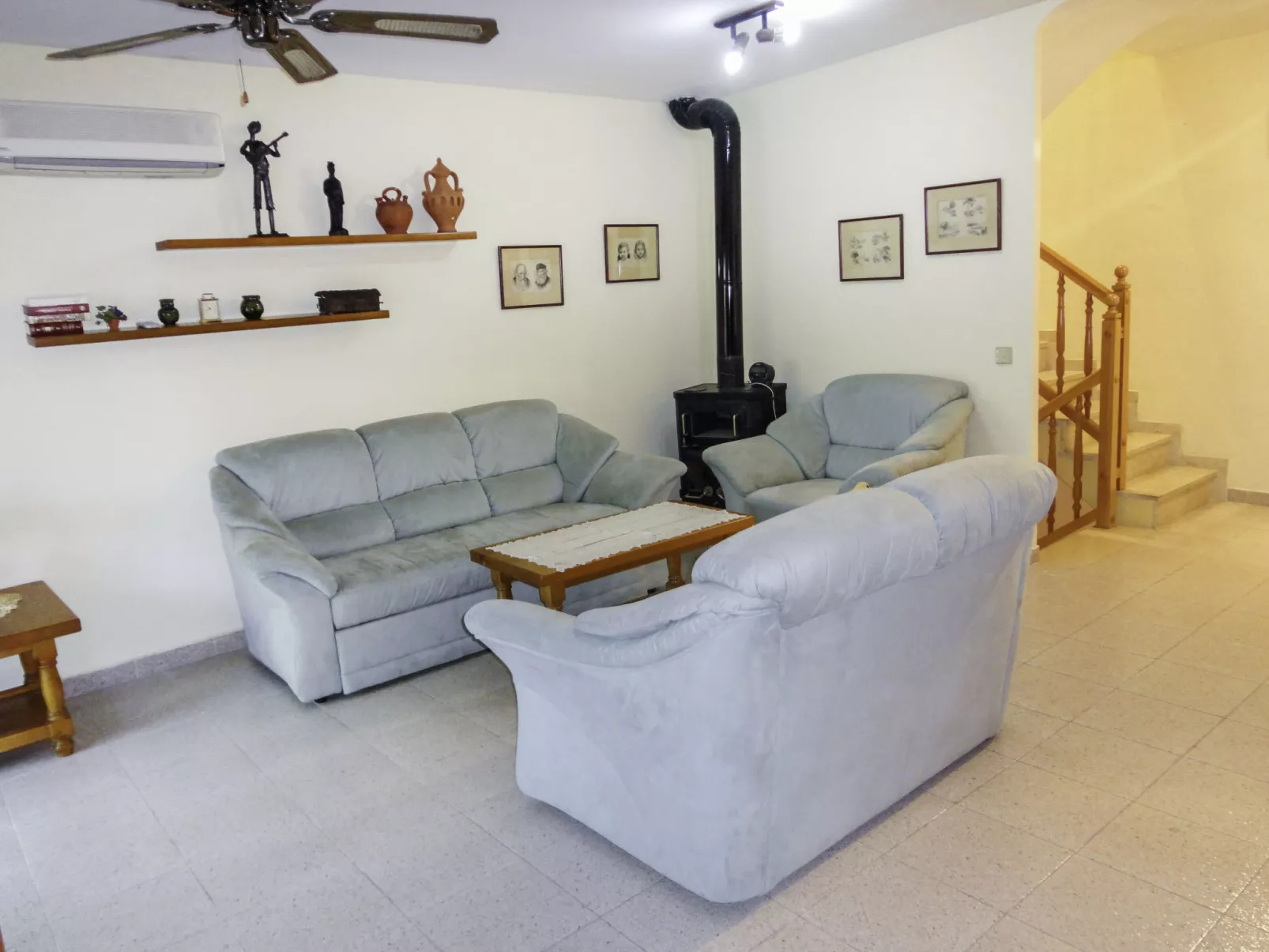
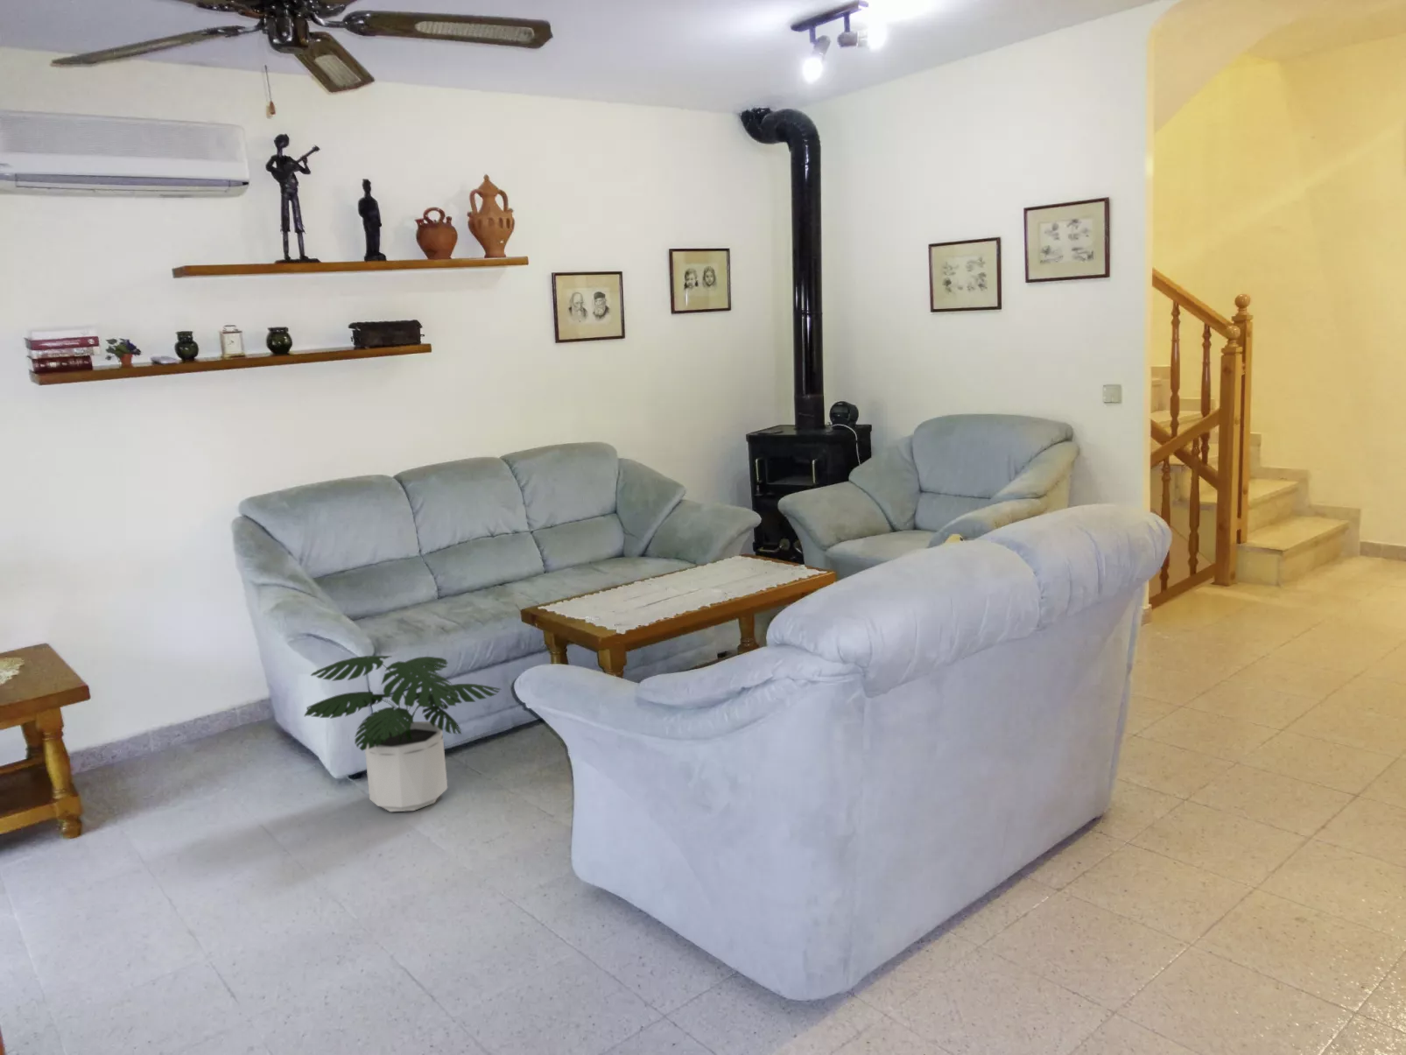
+ potted plant [302,655,502,812]
